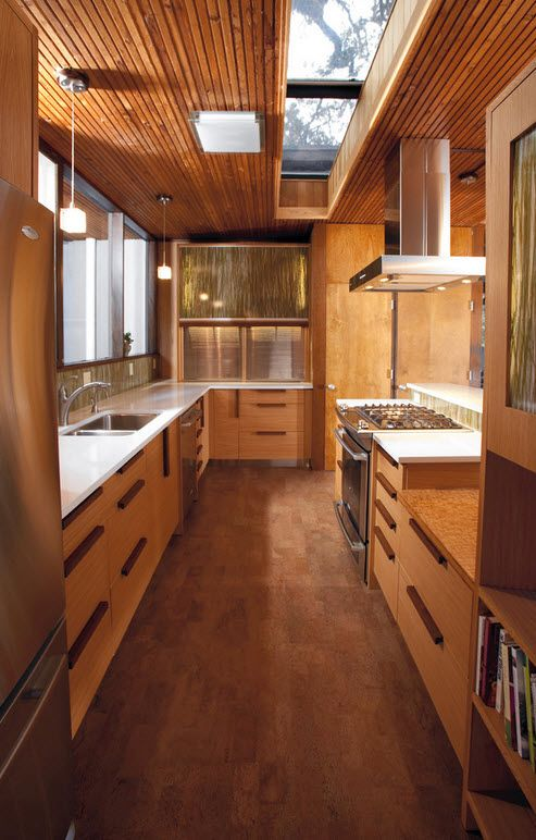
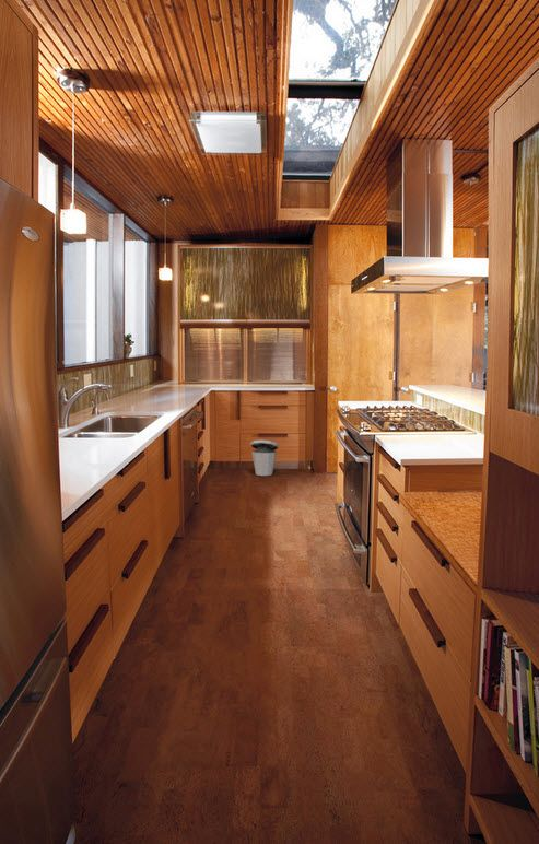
+ trash can [249,438,280,477]
